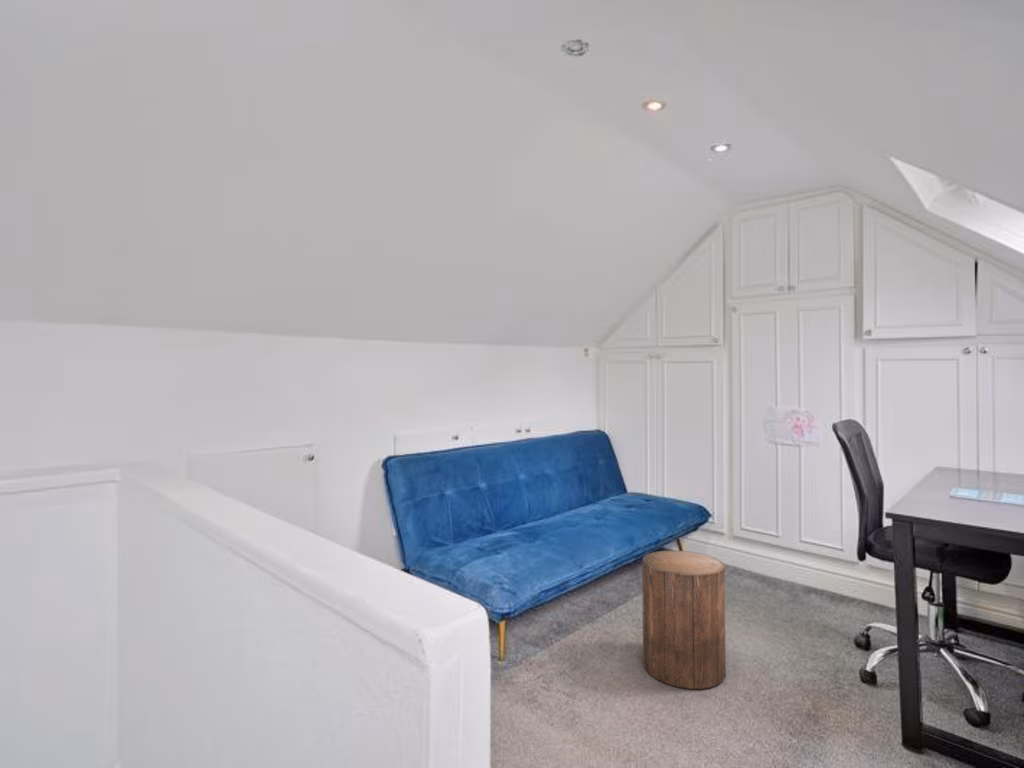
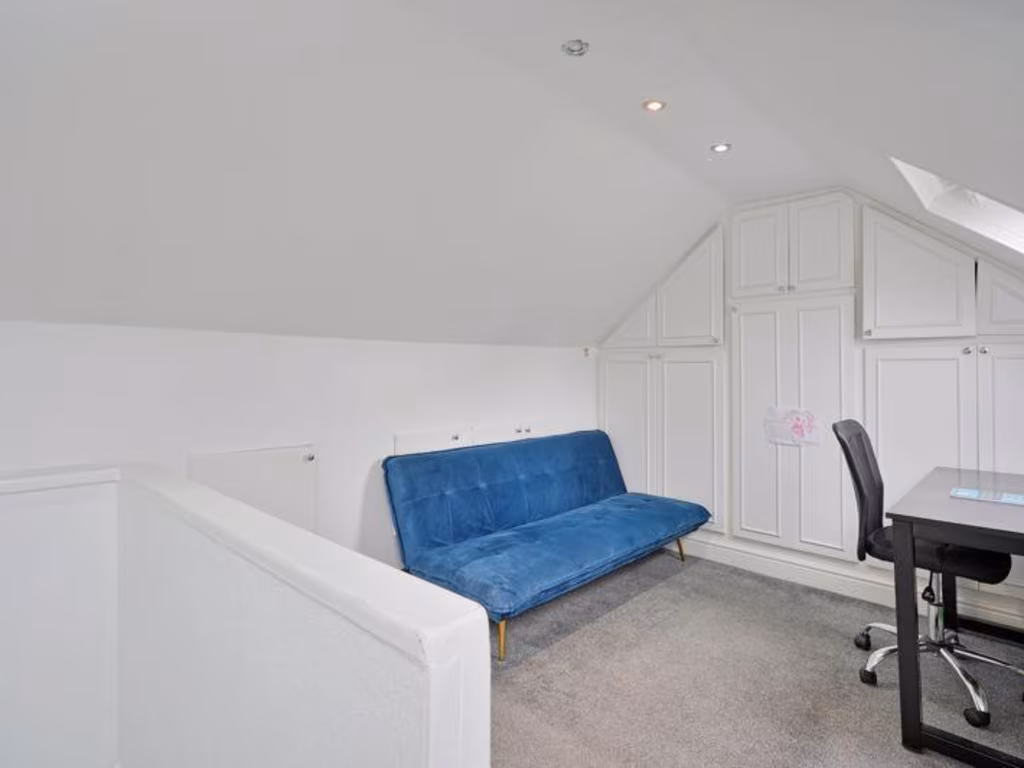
- stool [641,549,727,690]
